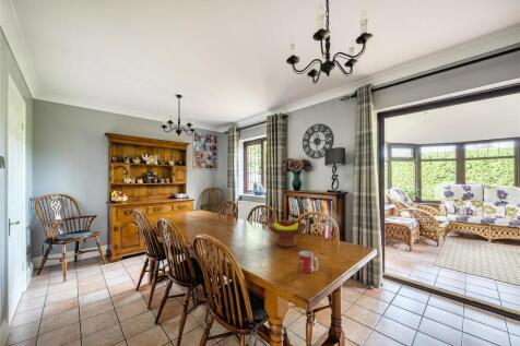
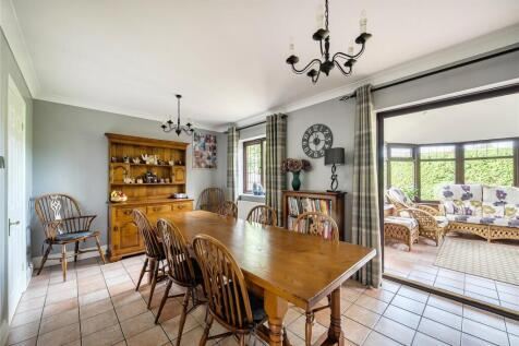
- fruit bowl [265,217,308,248]
- mug [297,250,319,274]
